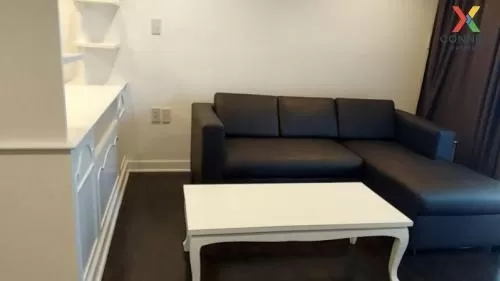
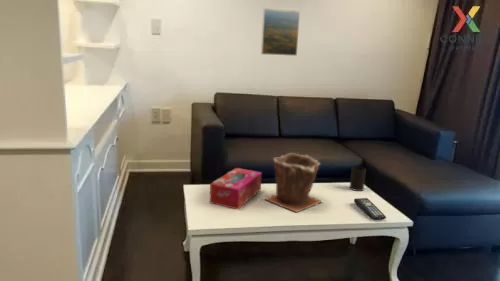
+ tissue box [209,167,263,210]
+ remote control [353,197,387,221]
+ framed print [260,6,301,57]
+ plant pot [264,152,323,213]
+ cup [349,165,367,192]
